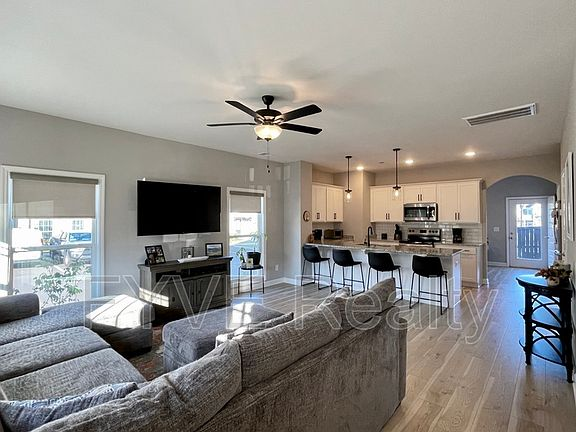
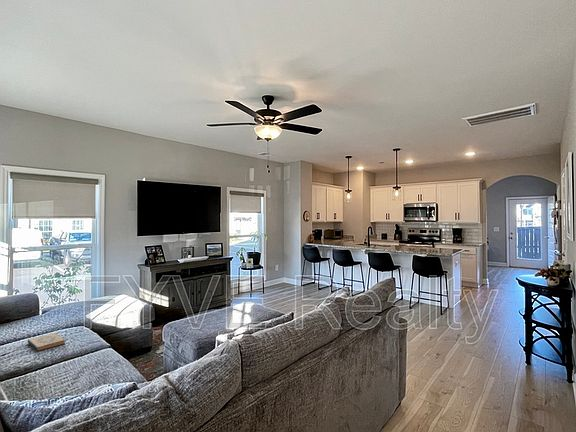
+ hardback book [27,332,66,352]
